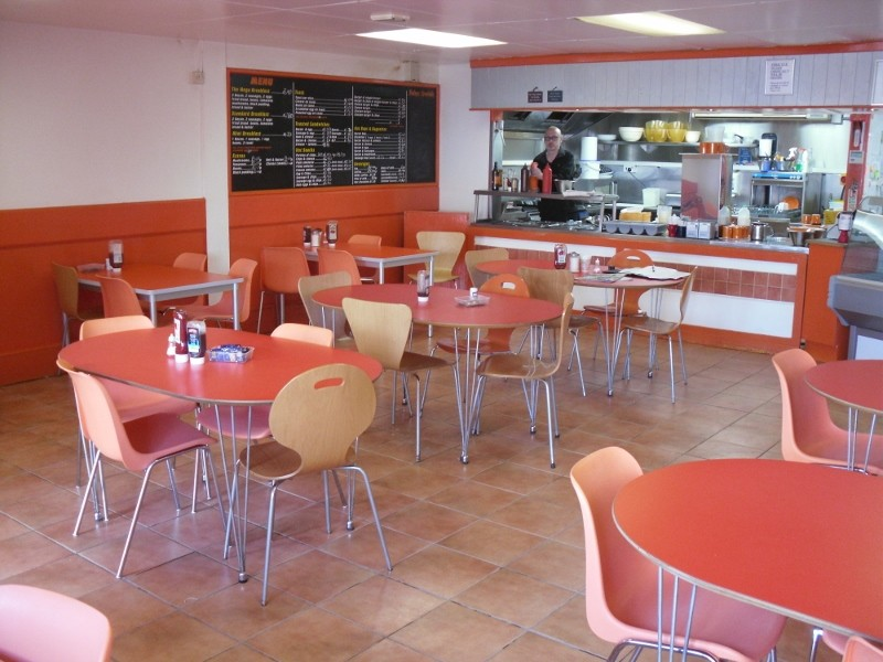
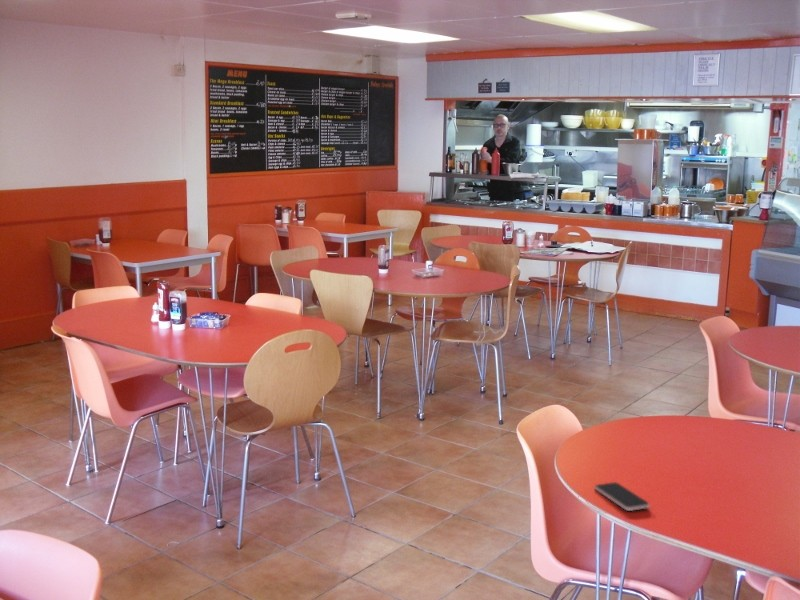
+ smartphone [594,481,651,512]
